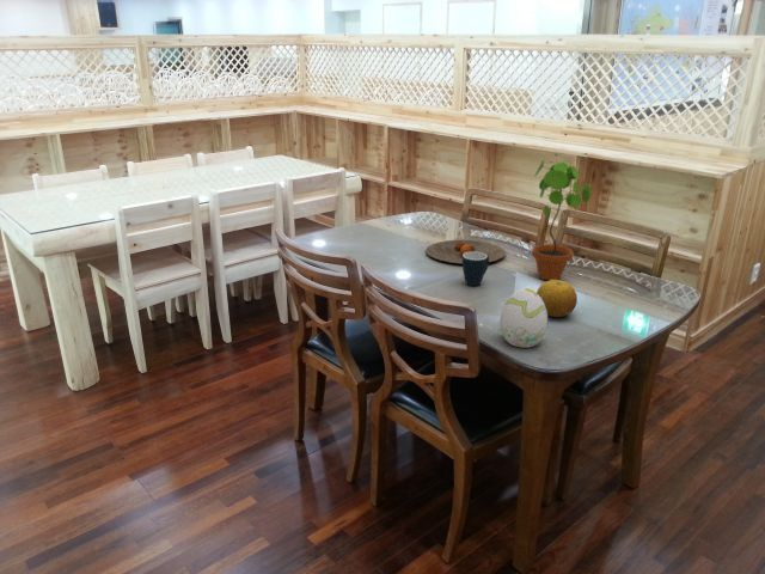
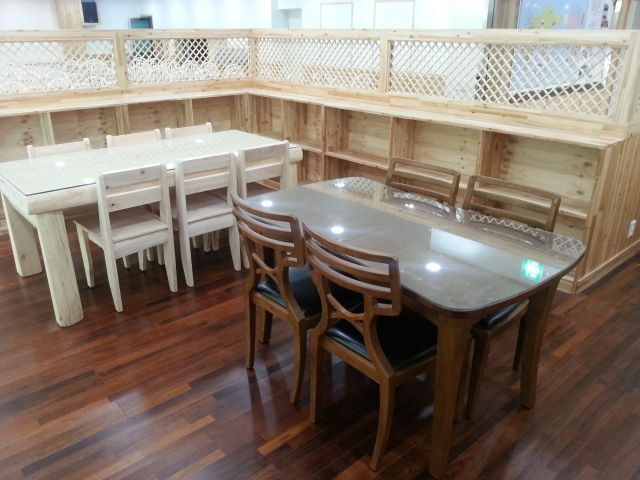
- decorative egg [498,287,549,349]
- fruit [536,279,579,318]
- potted plant [531,158,592,281]
- mug [461,251,490,287]
- plate [426,239,507,264]
